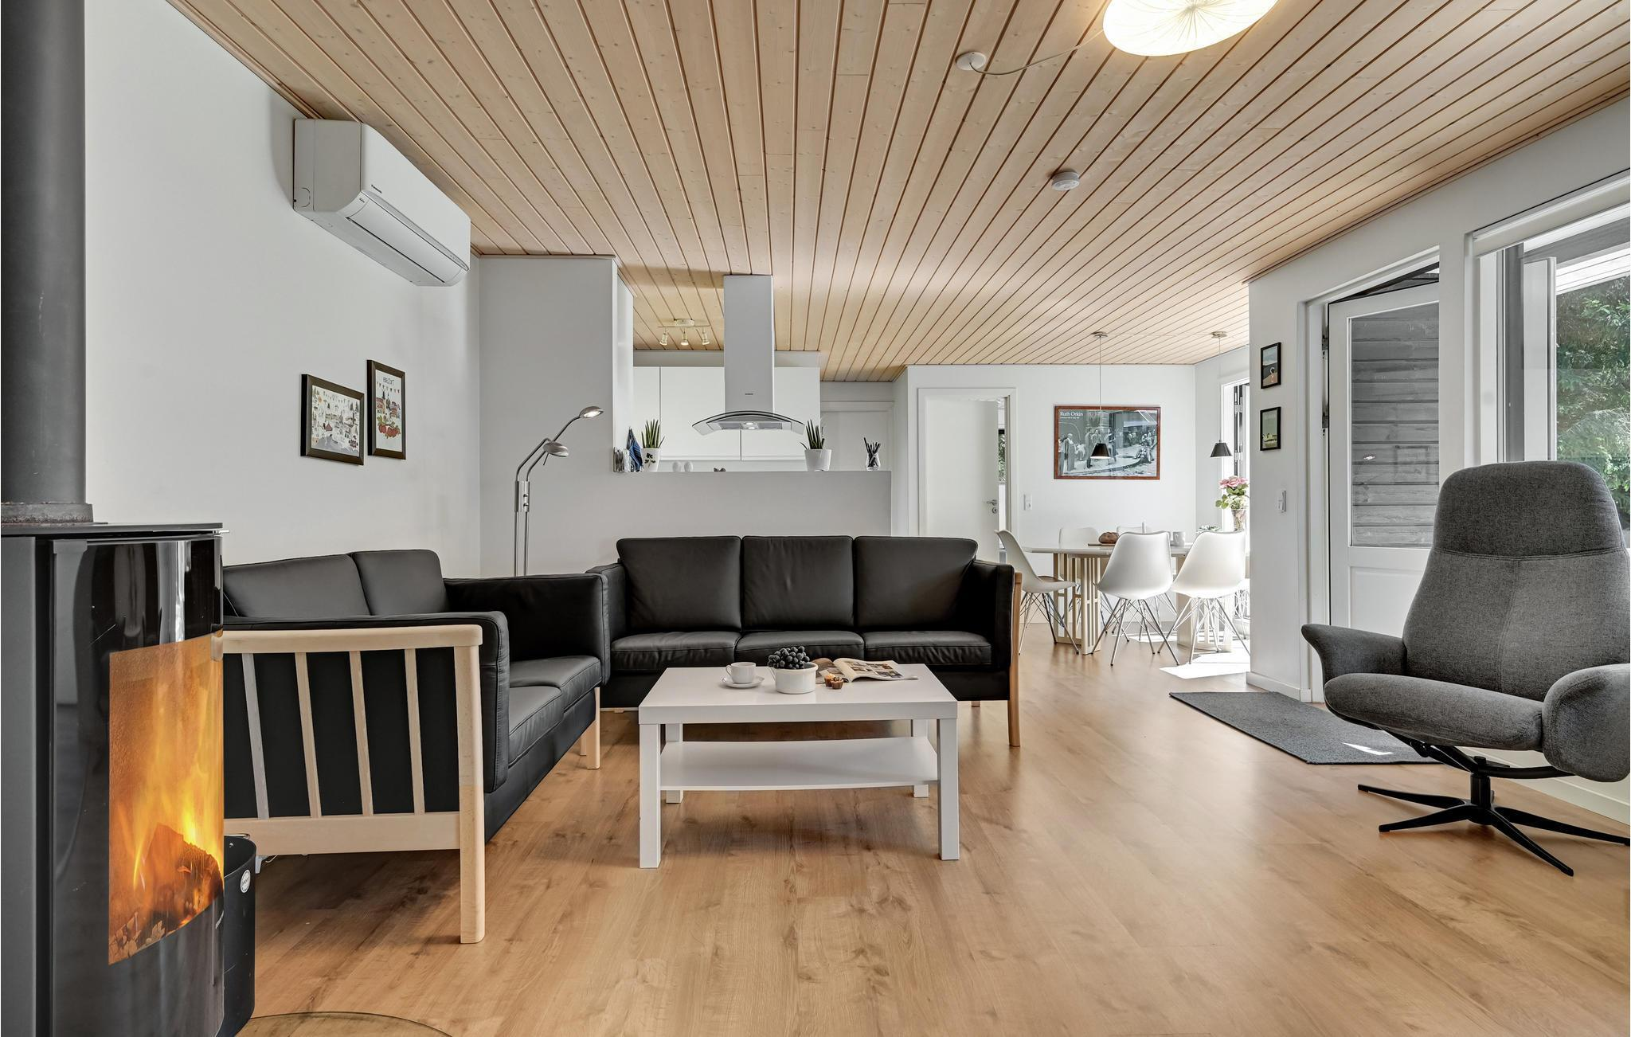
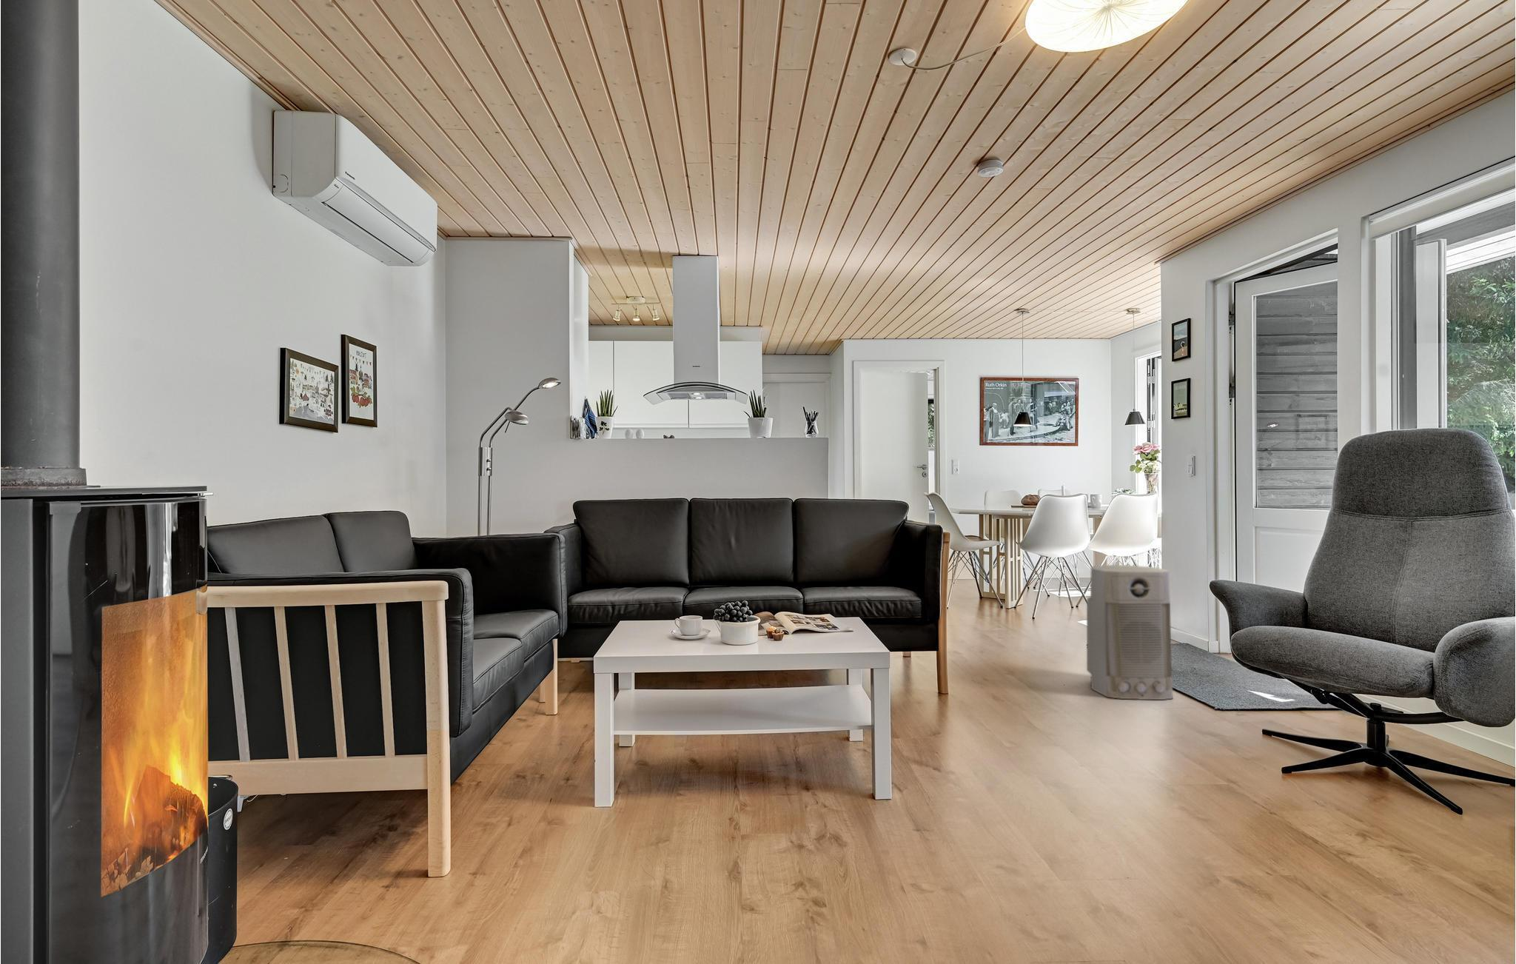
+ air purifier [1086,564,1173,701]
